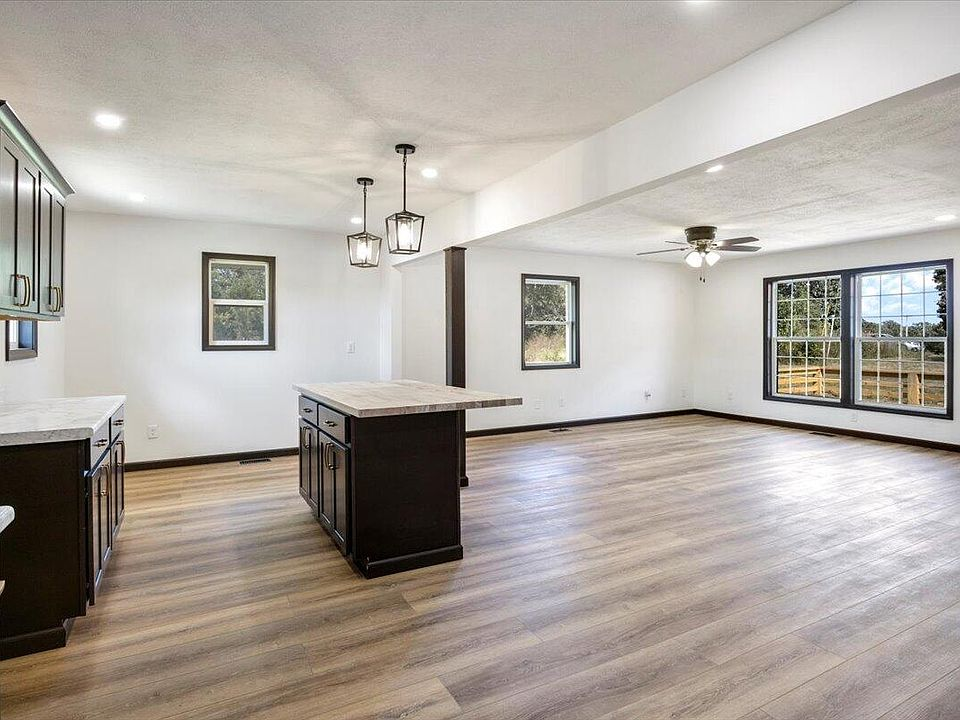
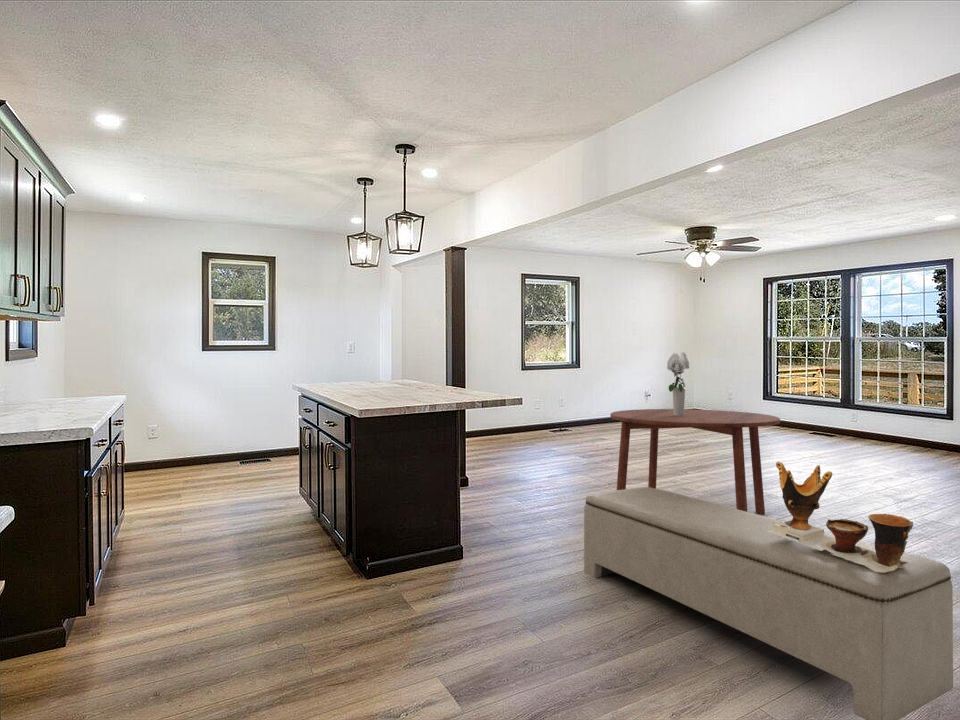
+ dining table [610,408,781,515]
+ bench [583,486,954,720]
+ pottery [766,461,914,573]
+ bouquet [666,350,690,416]
